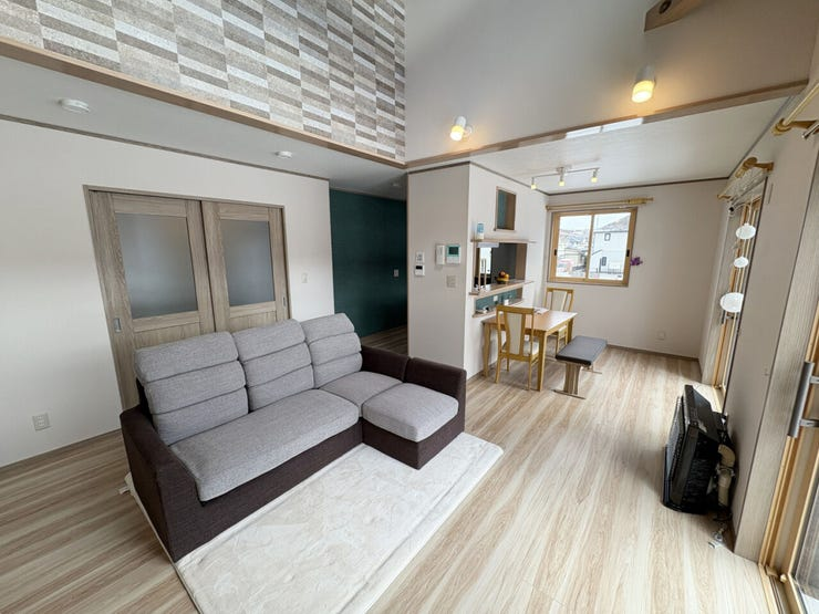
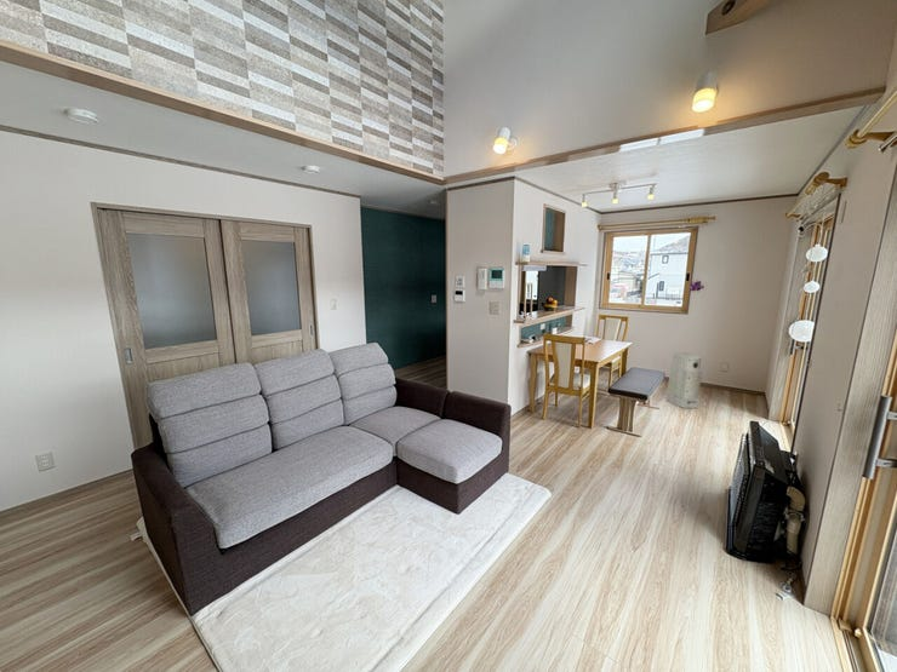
+ air purifier [664,351,703,409]
